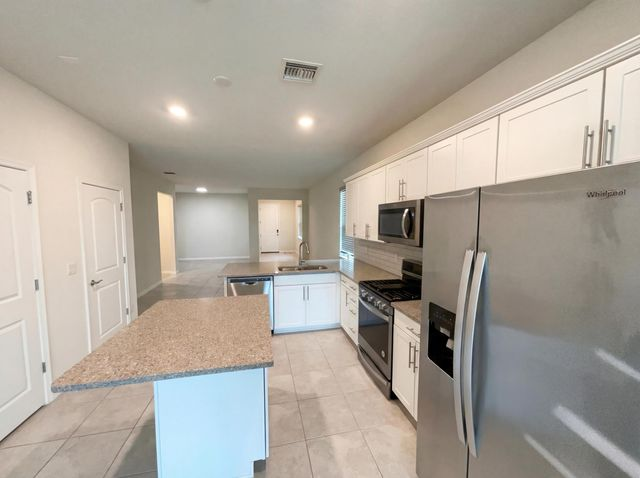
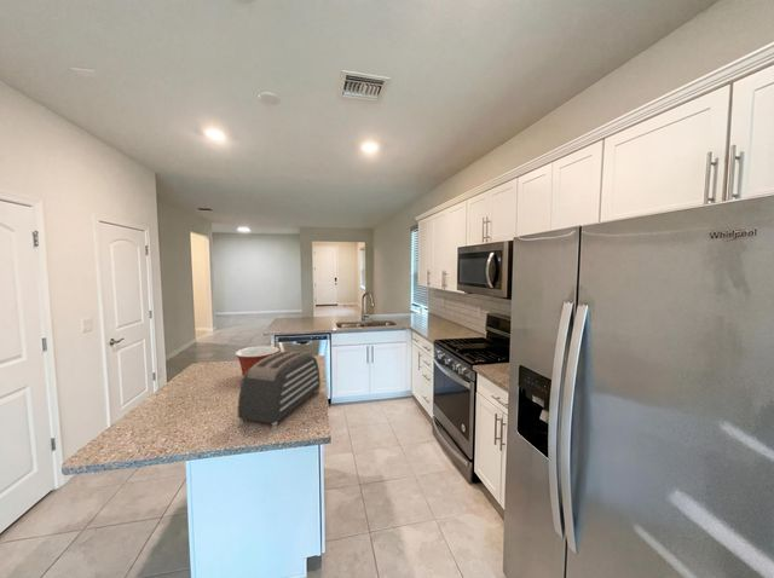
+ toaster [237,349,322,429]
+ mixing bowl [233,345,281,377]
